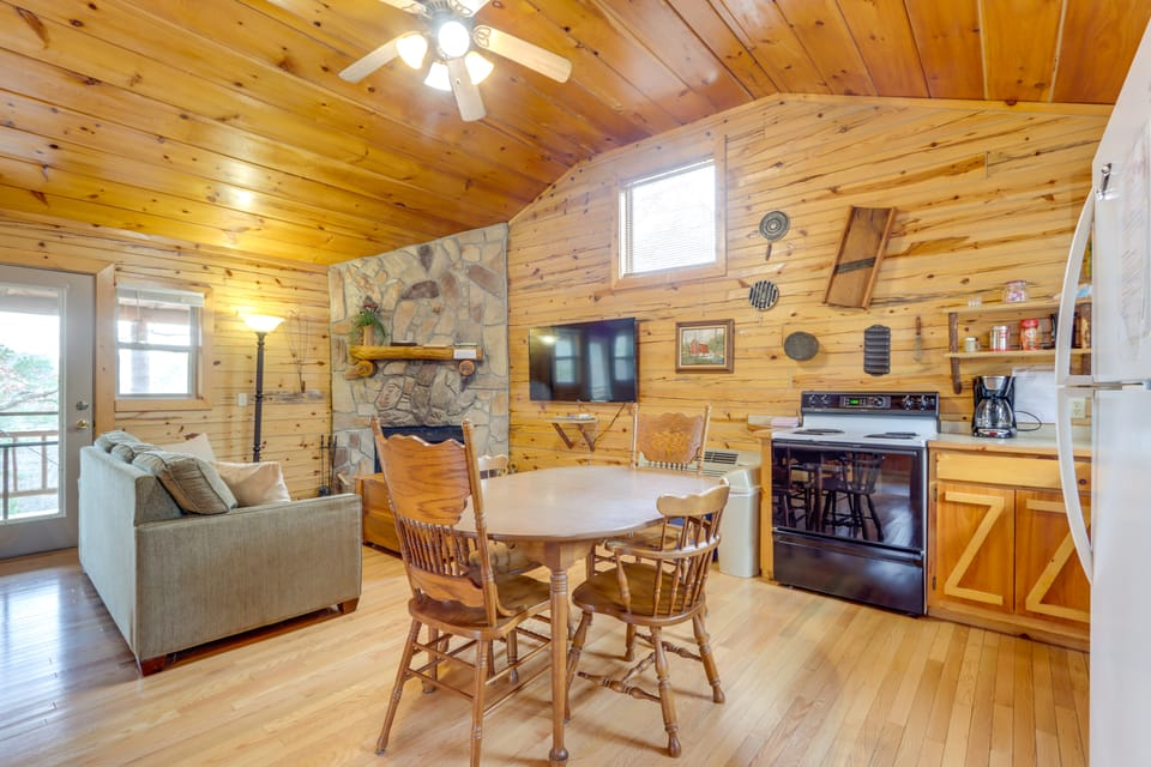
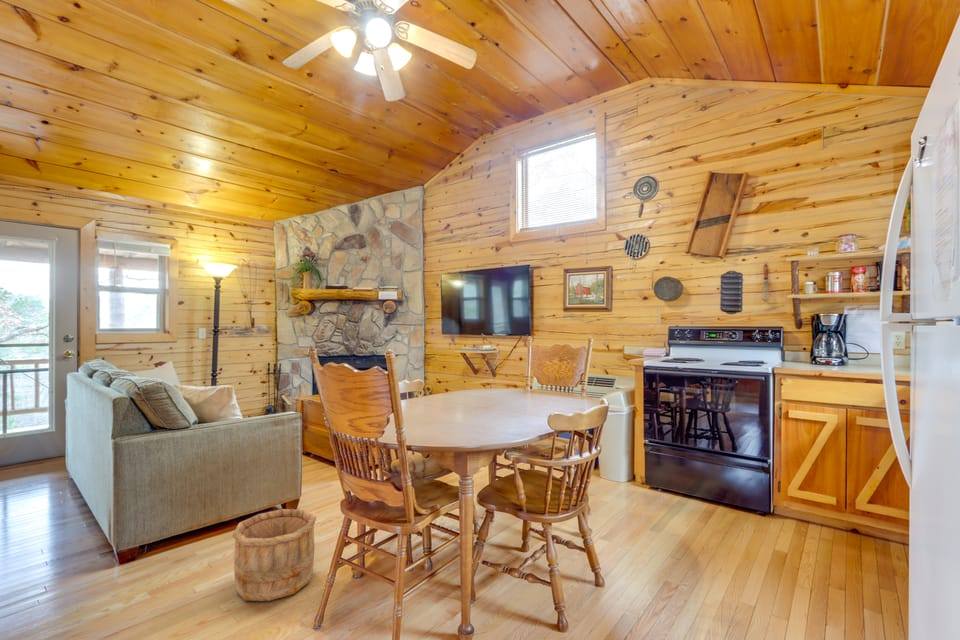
+ wooden bucket [231,508,317,602]
